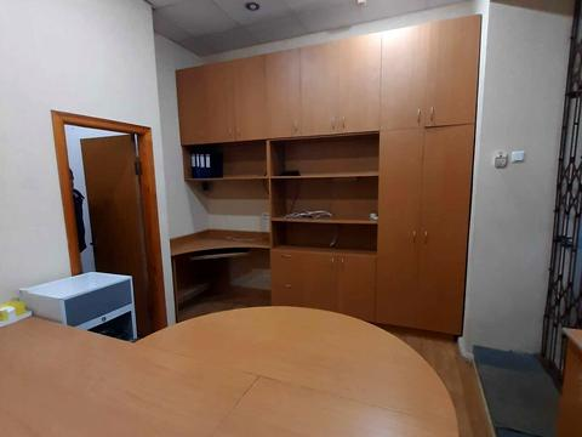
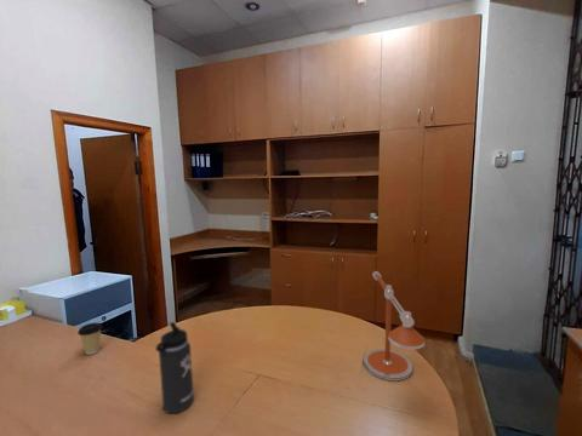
+ thermos bottle [155,321,195,414]
+ desk lamp [363,270,426,382]
+ coffee cup [76,321,104,356]
